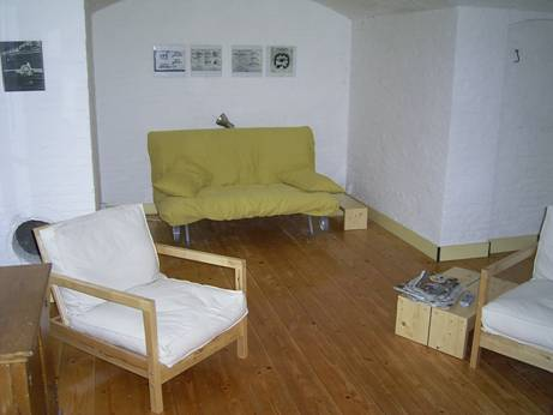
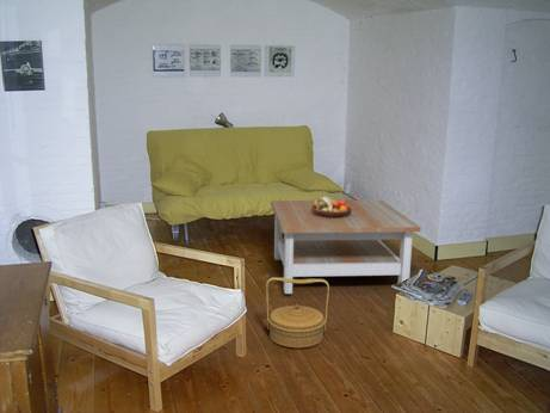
+ fruit bowl [311,196,352,218]
+ basket [265,276,330,349]
+ coffee table [270,199,422,295]
